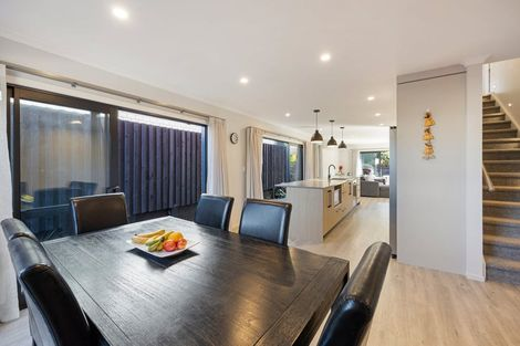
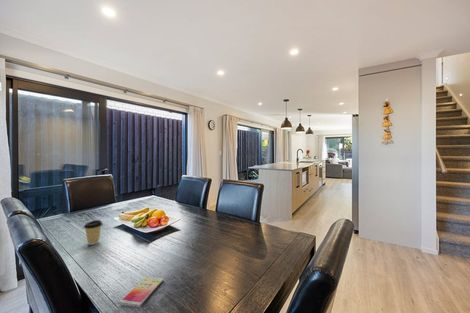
+ coffee cup [83,219,104,246]
+ smartphone [118,276,165,308]
